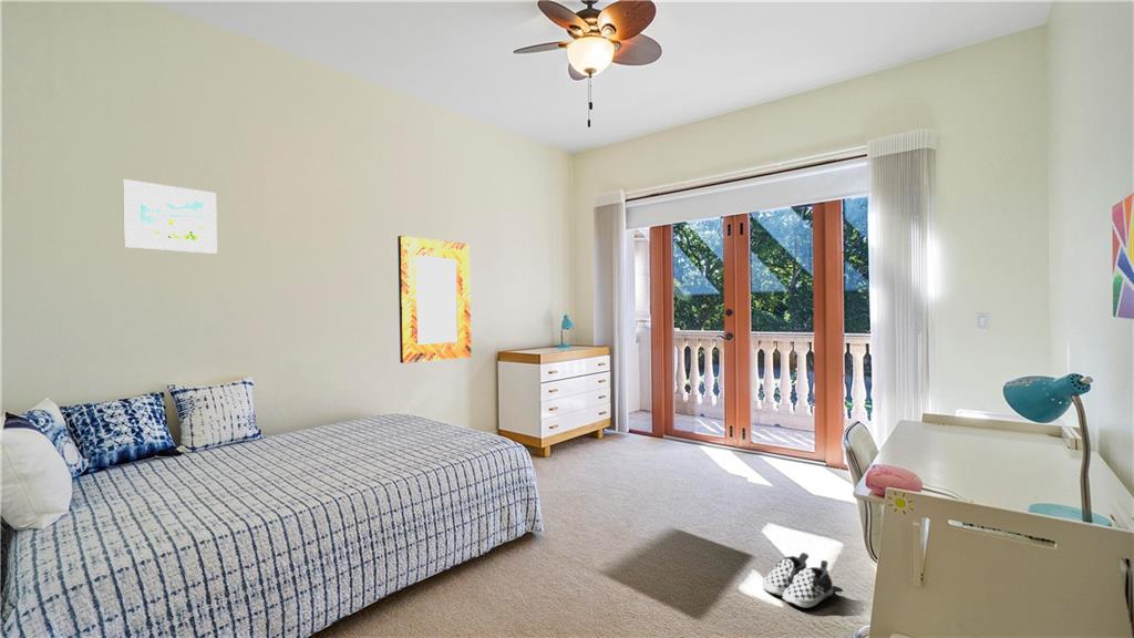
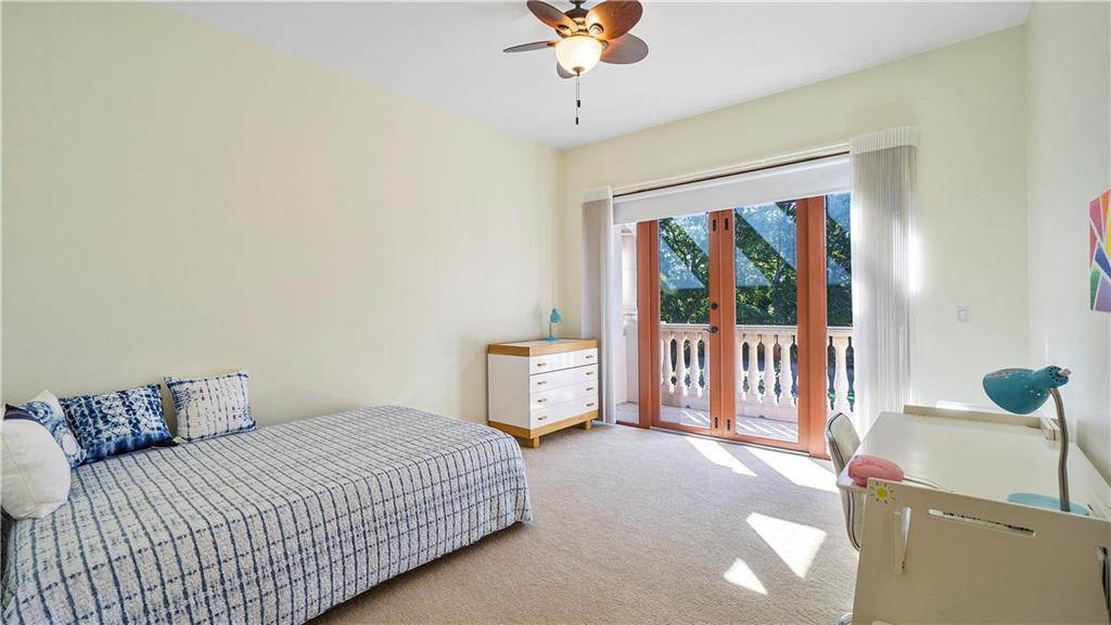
- shoe [761,552,834,608]
- home mirror [396,235,472,364]
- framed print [122,178,218,255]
